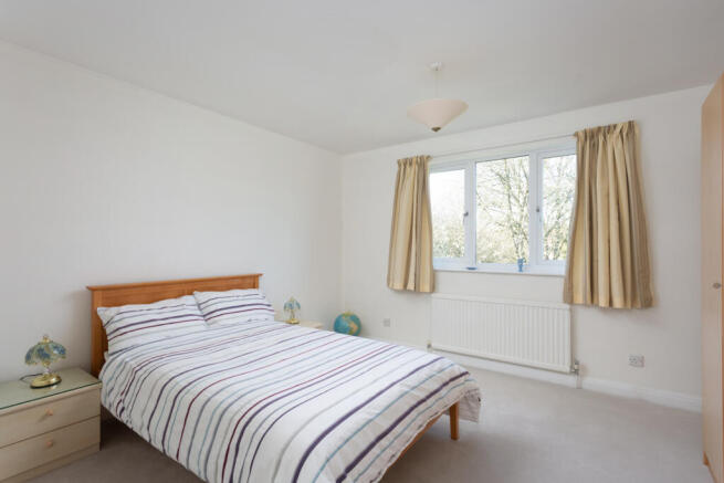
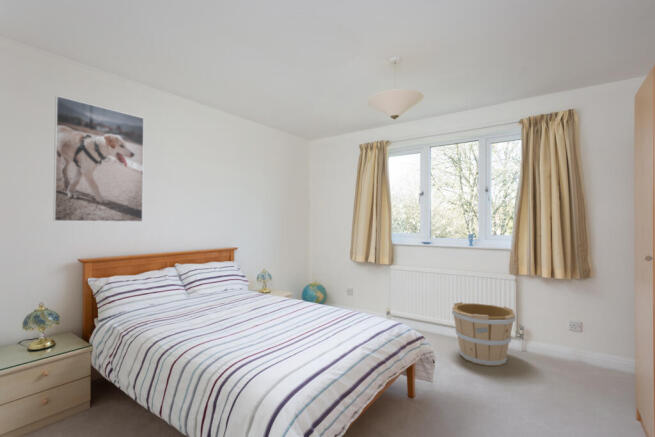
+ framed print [52,95,145,223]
+ wooden bucket [451,301,517,367]
